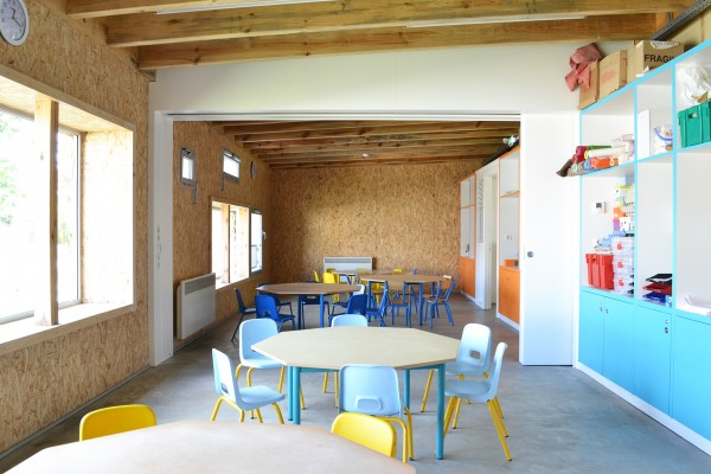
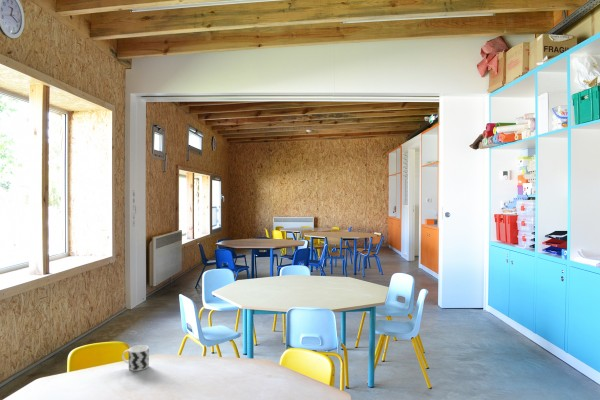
+ cup [121,344,150,372]
